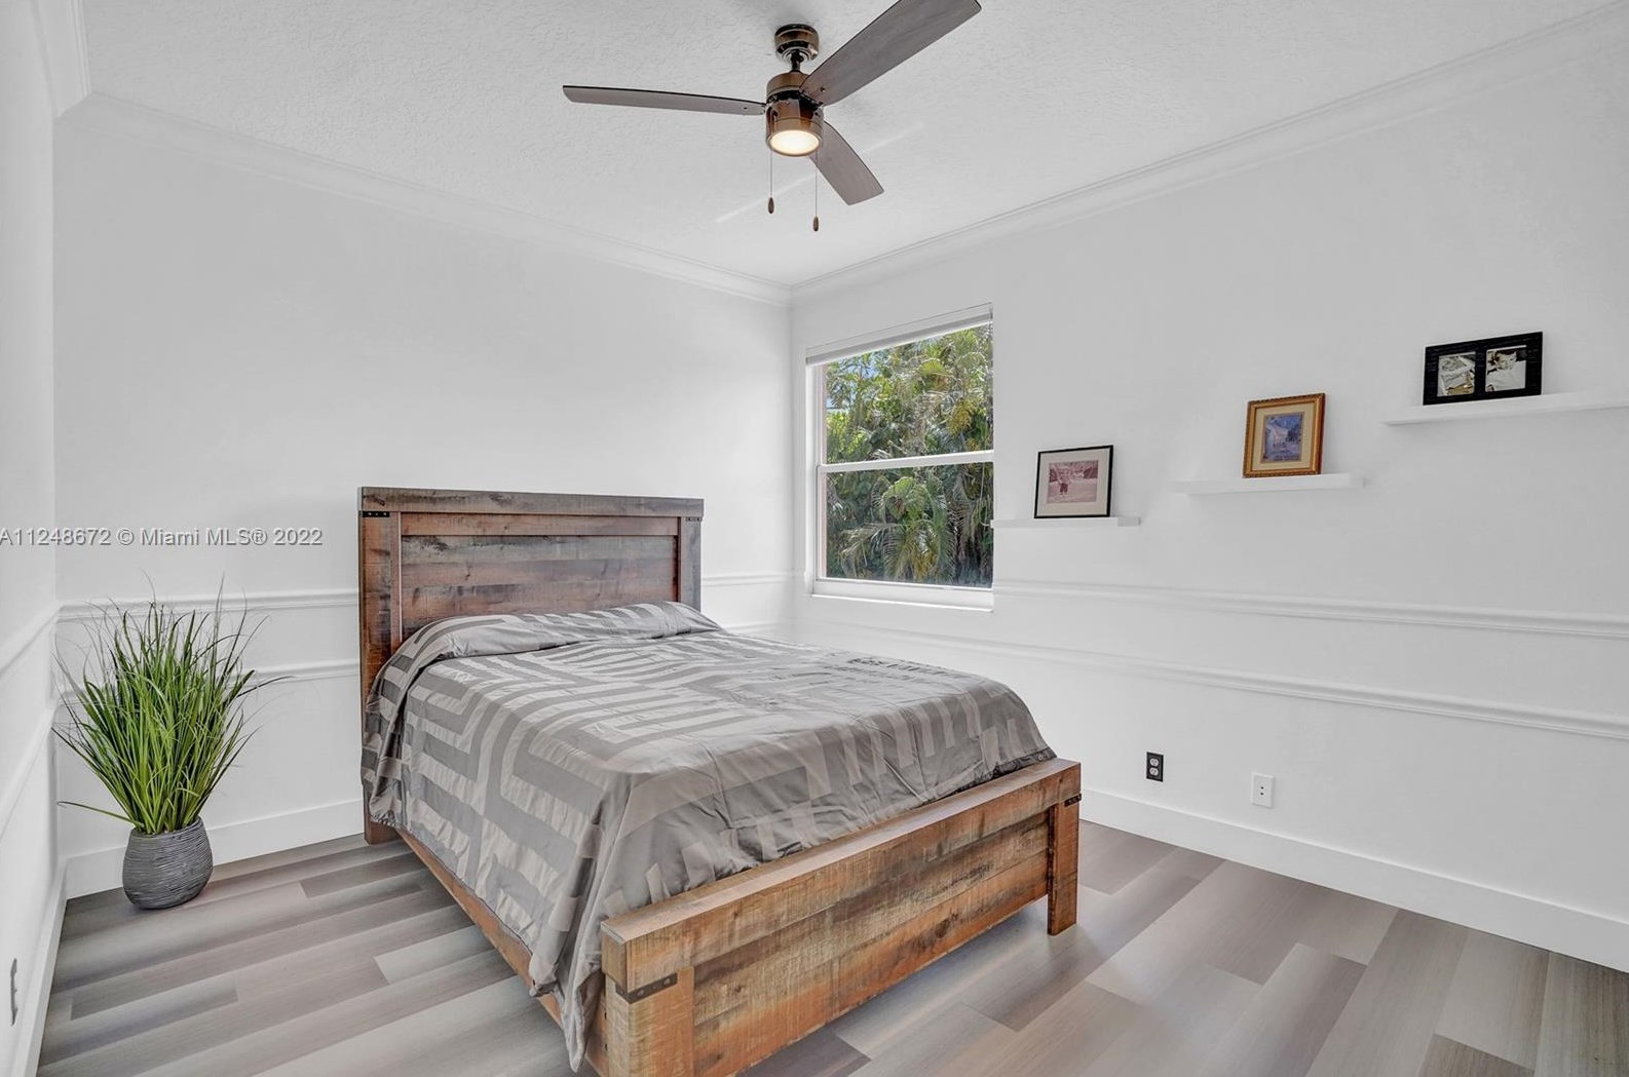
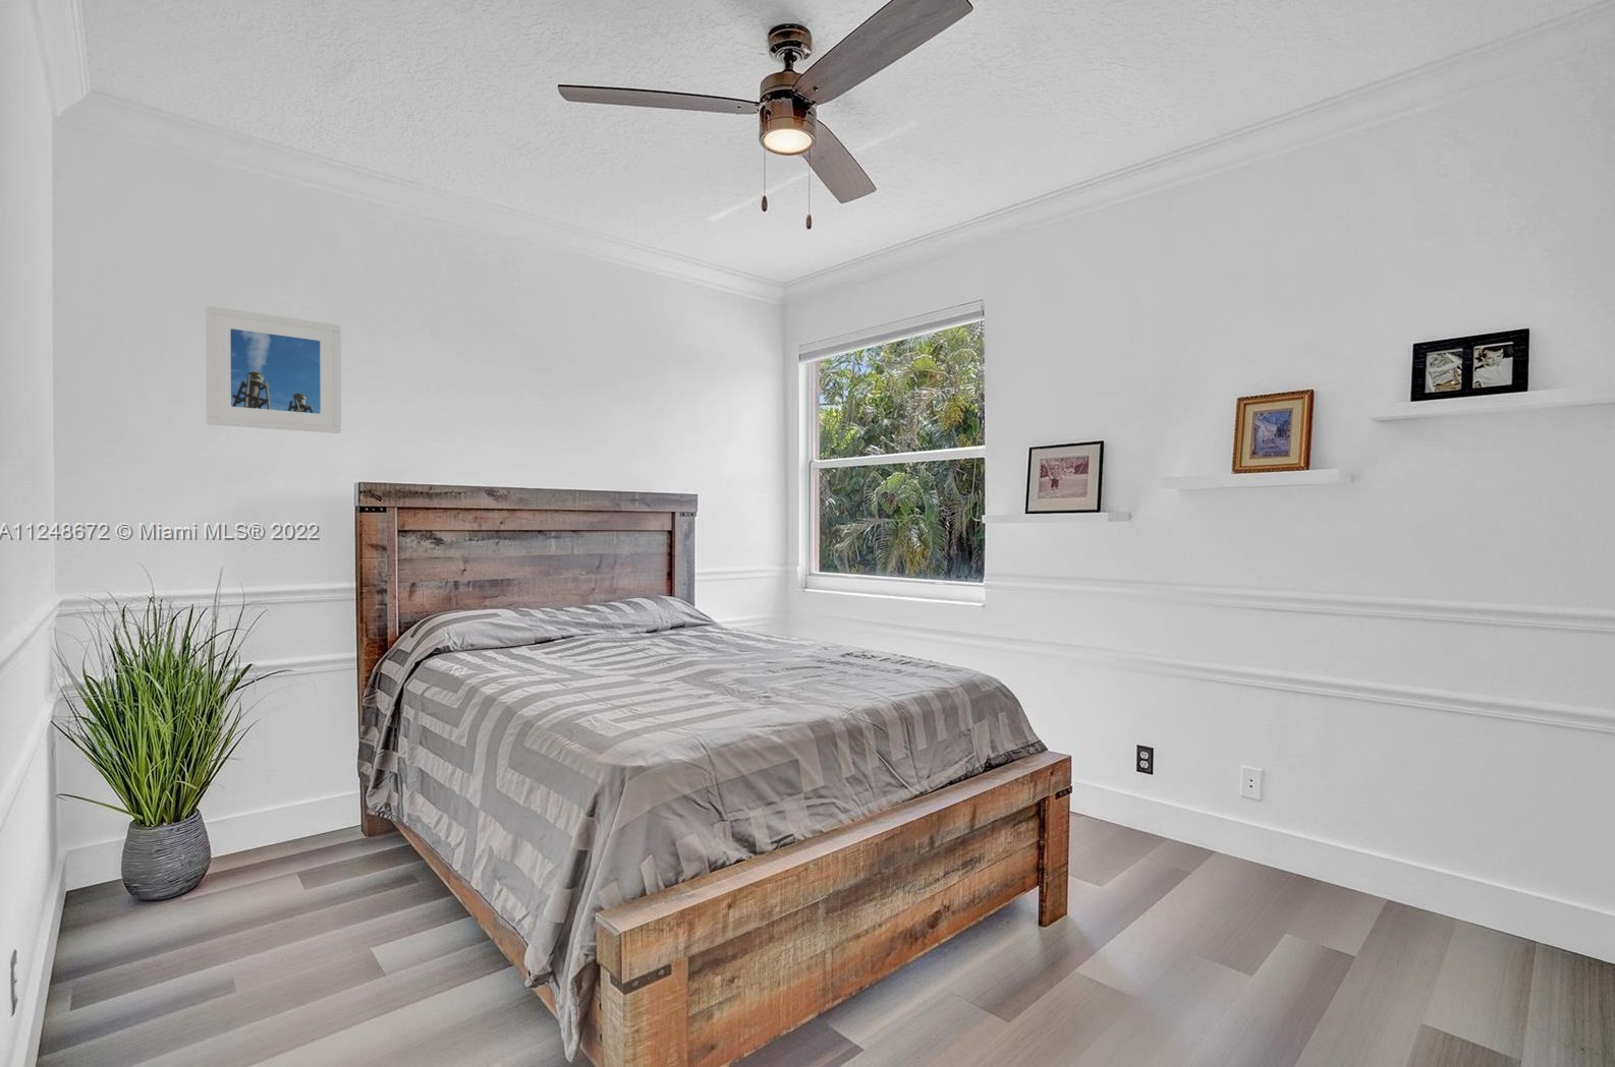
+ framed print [205,305,342,435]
